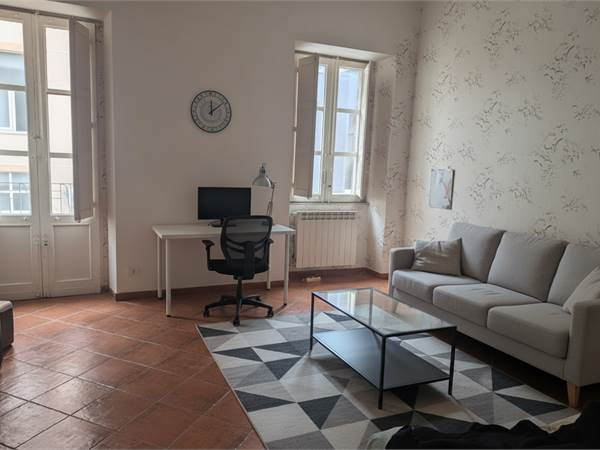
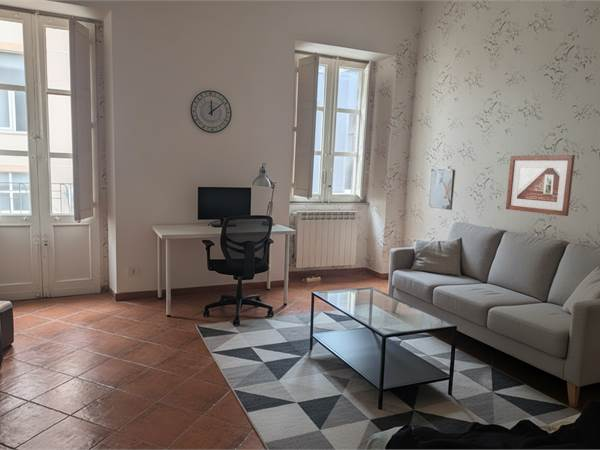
+ picture frame [505,154,576,217]
